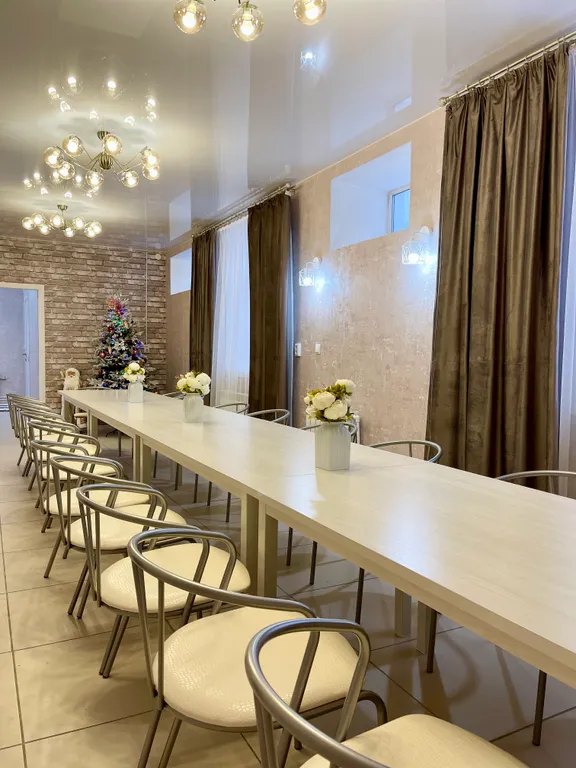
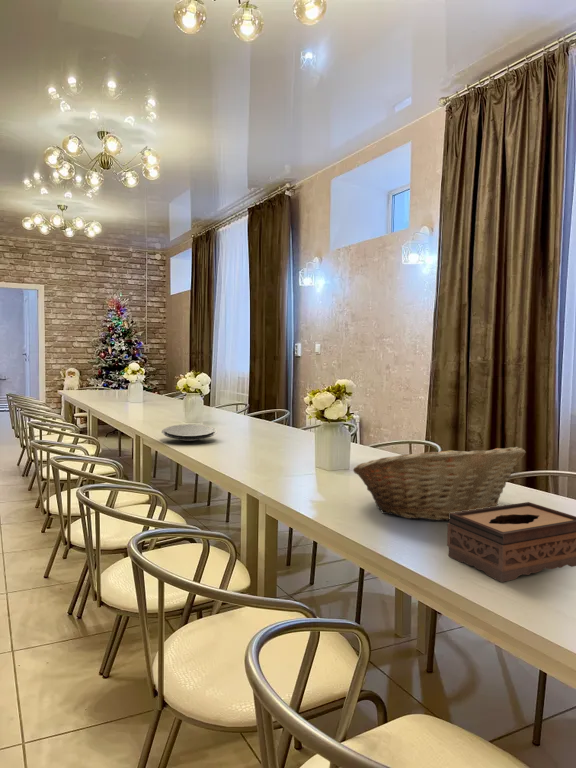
+ fruit basket [352,444,527,522]
+ plate [161,423,218,442]
+ tissue box [446,501,576,583]
